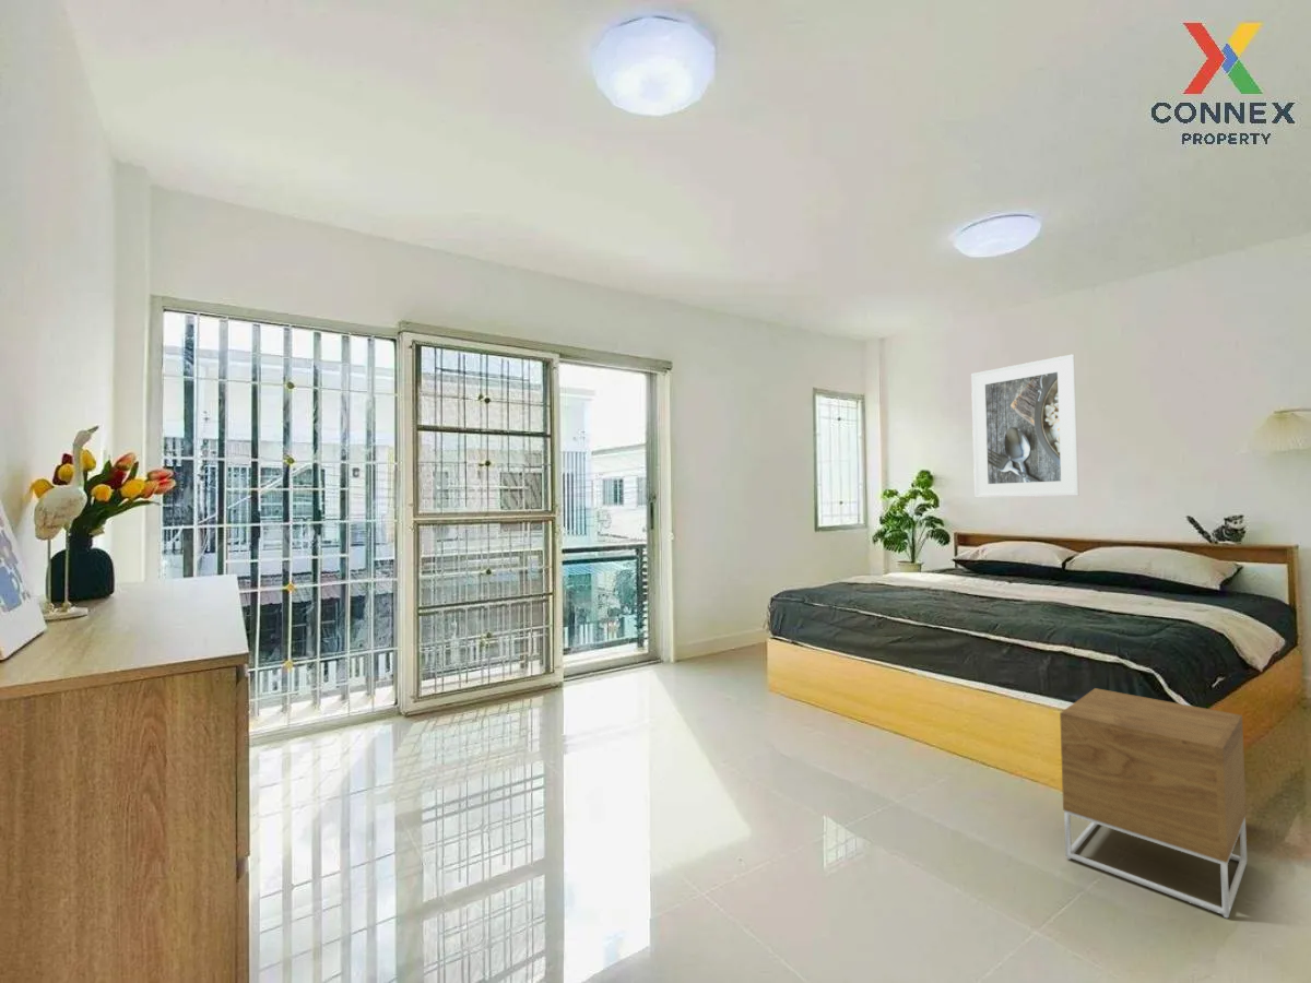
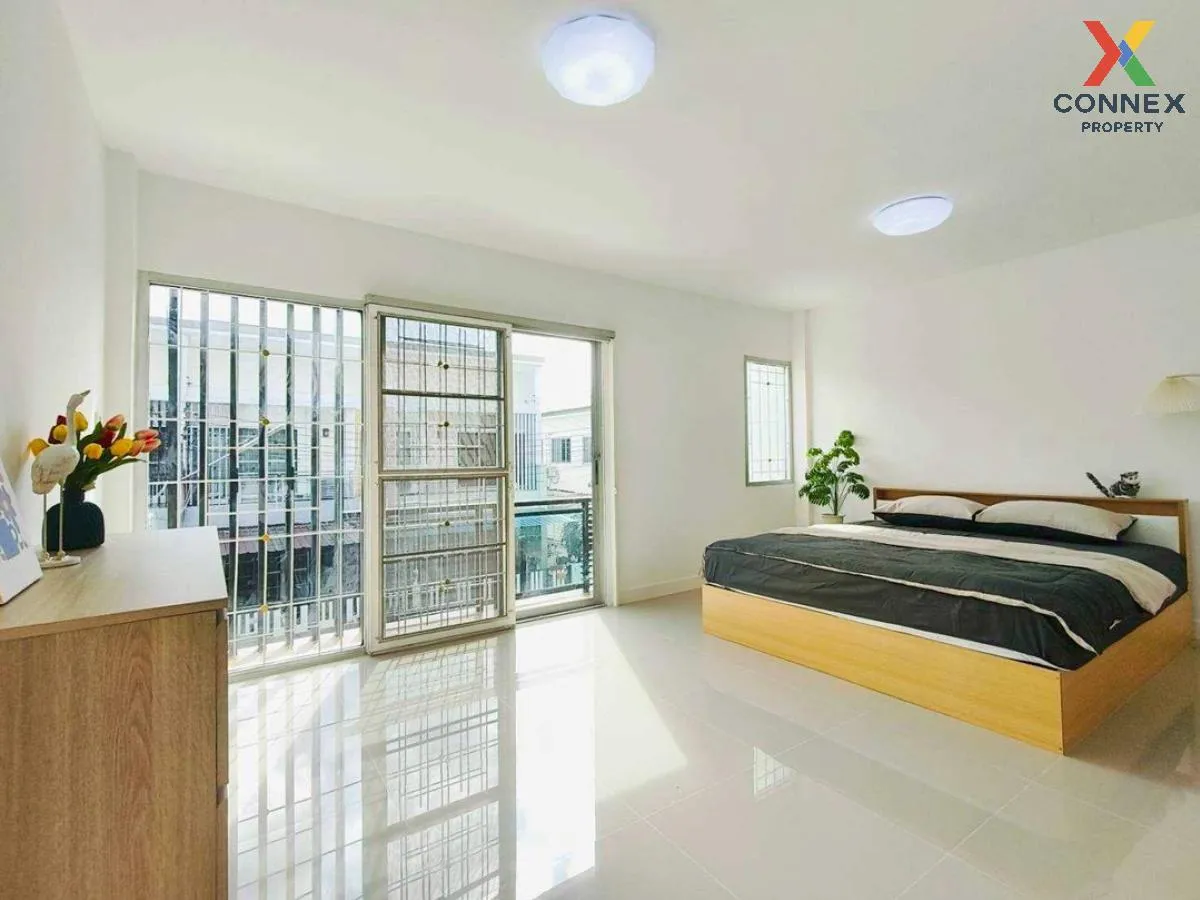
- nightstand [1059,687,1248,920]
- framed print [970,353,1080,499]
